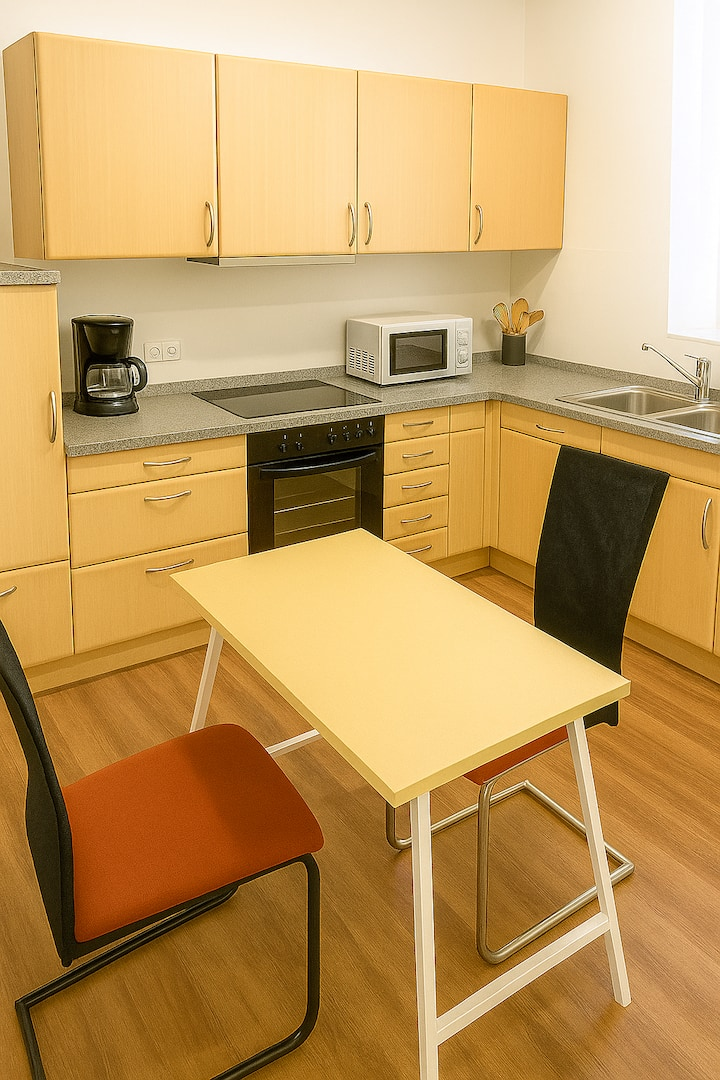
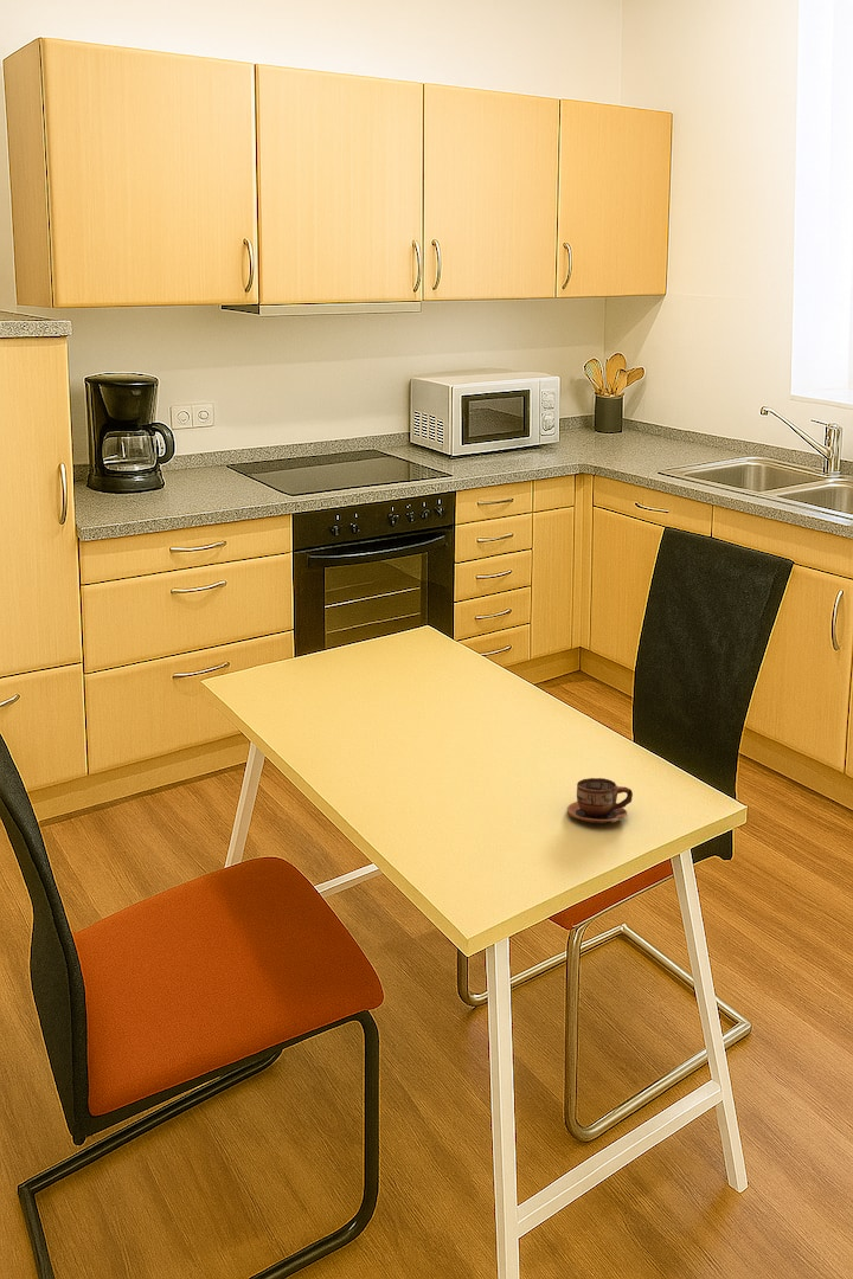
+ cup [566,777,634,825]
